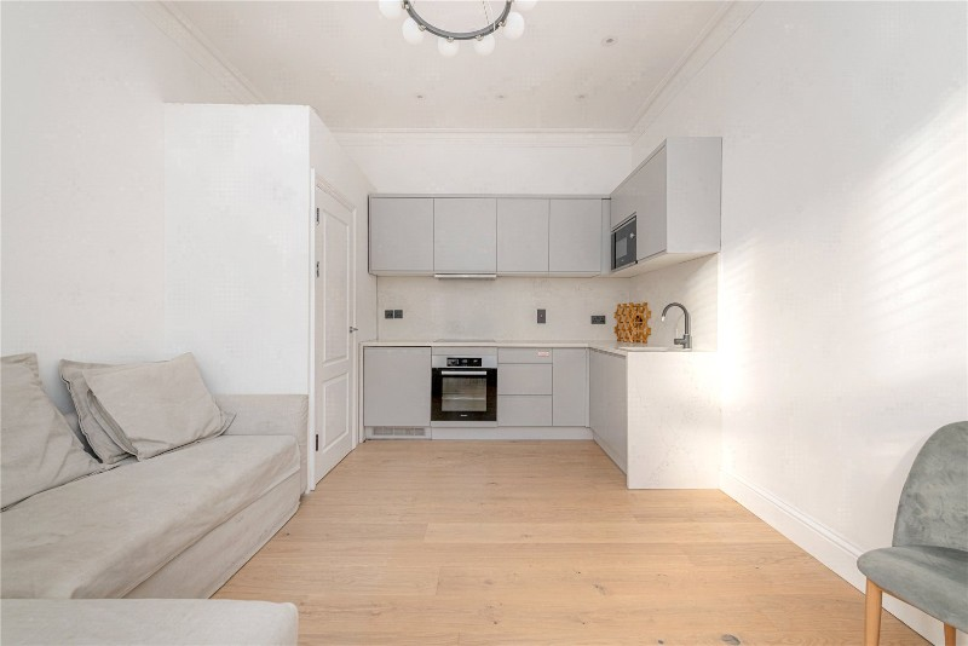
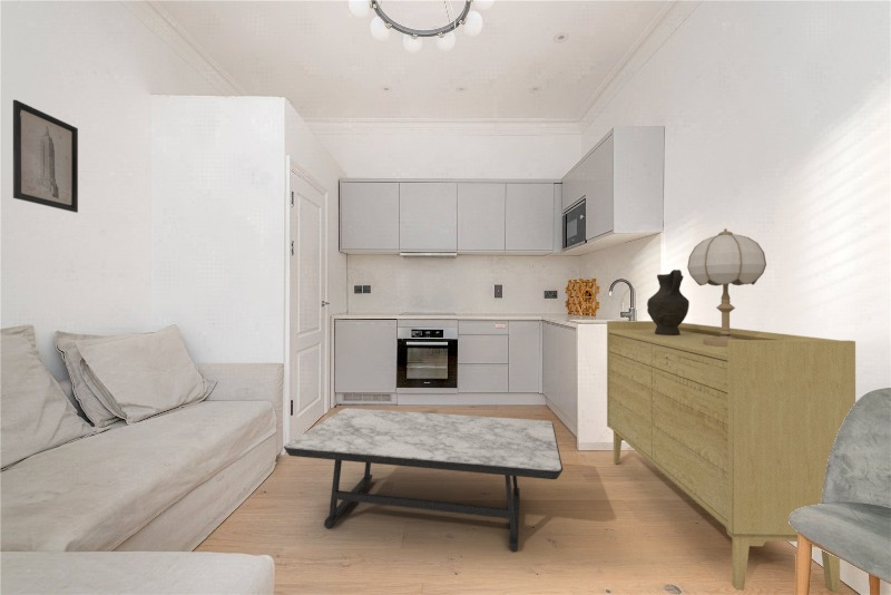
+ coffee table [283,407,564,553]
+ sideboard [606,320,856,594]
+ wall art [12,99,79,214]
+ table lamp [686,227,767,347]
+ decorative vase [646,269,691,335]
